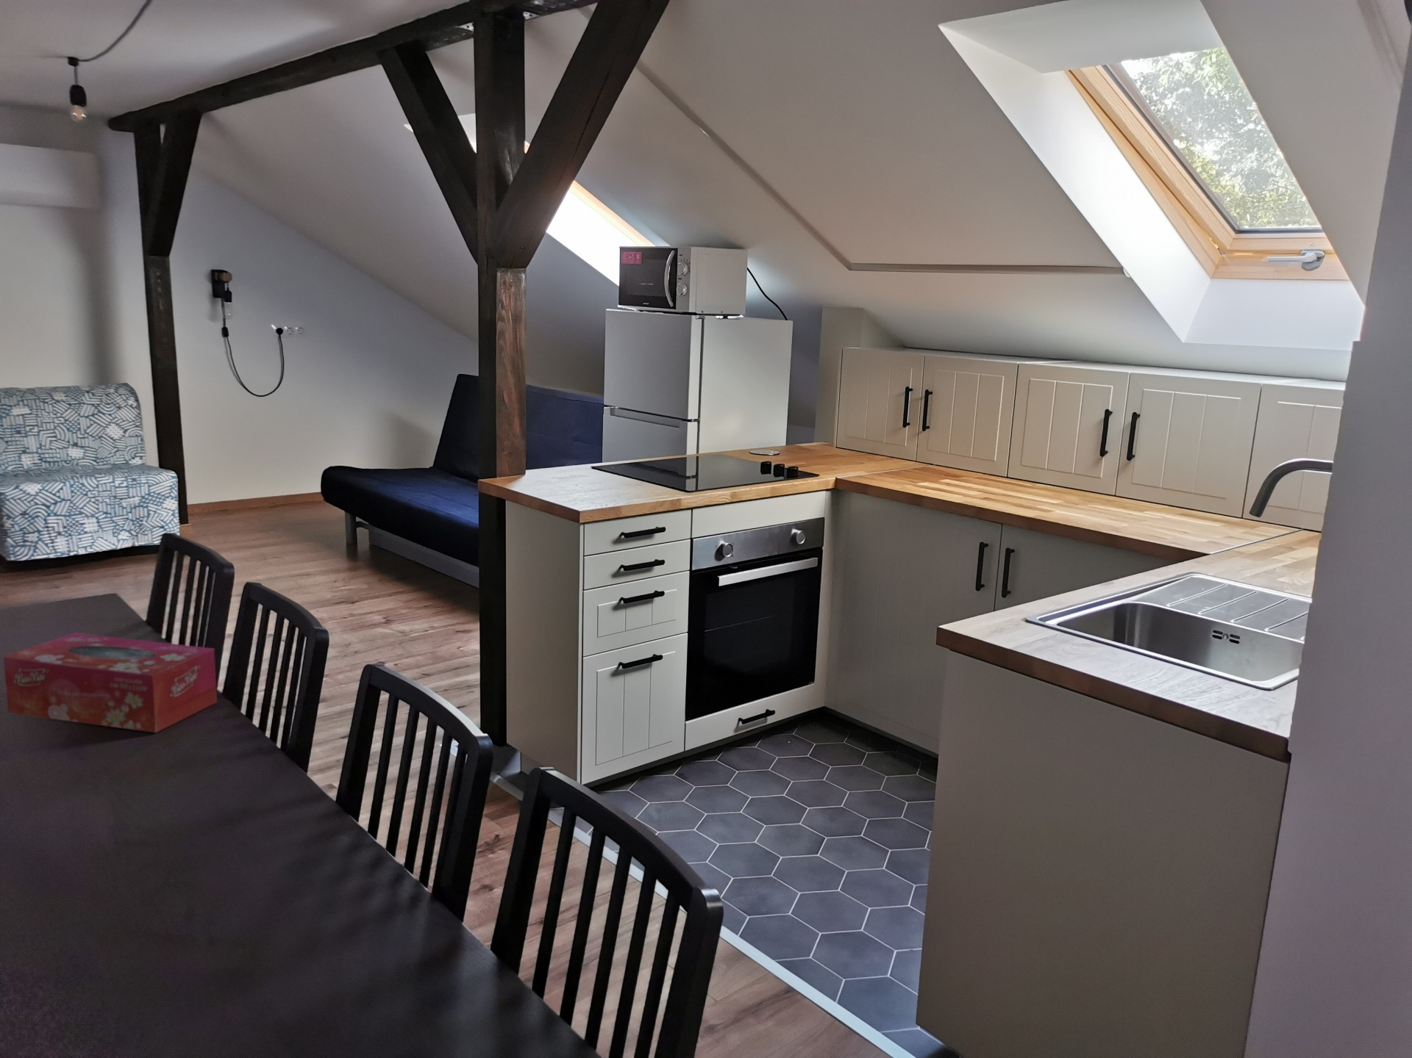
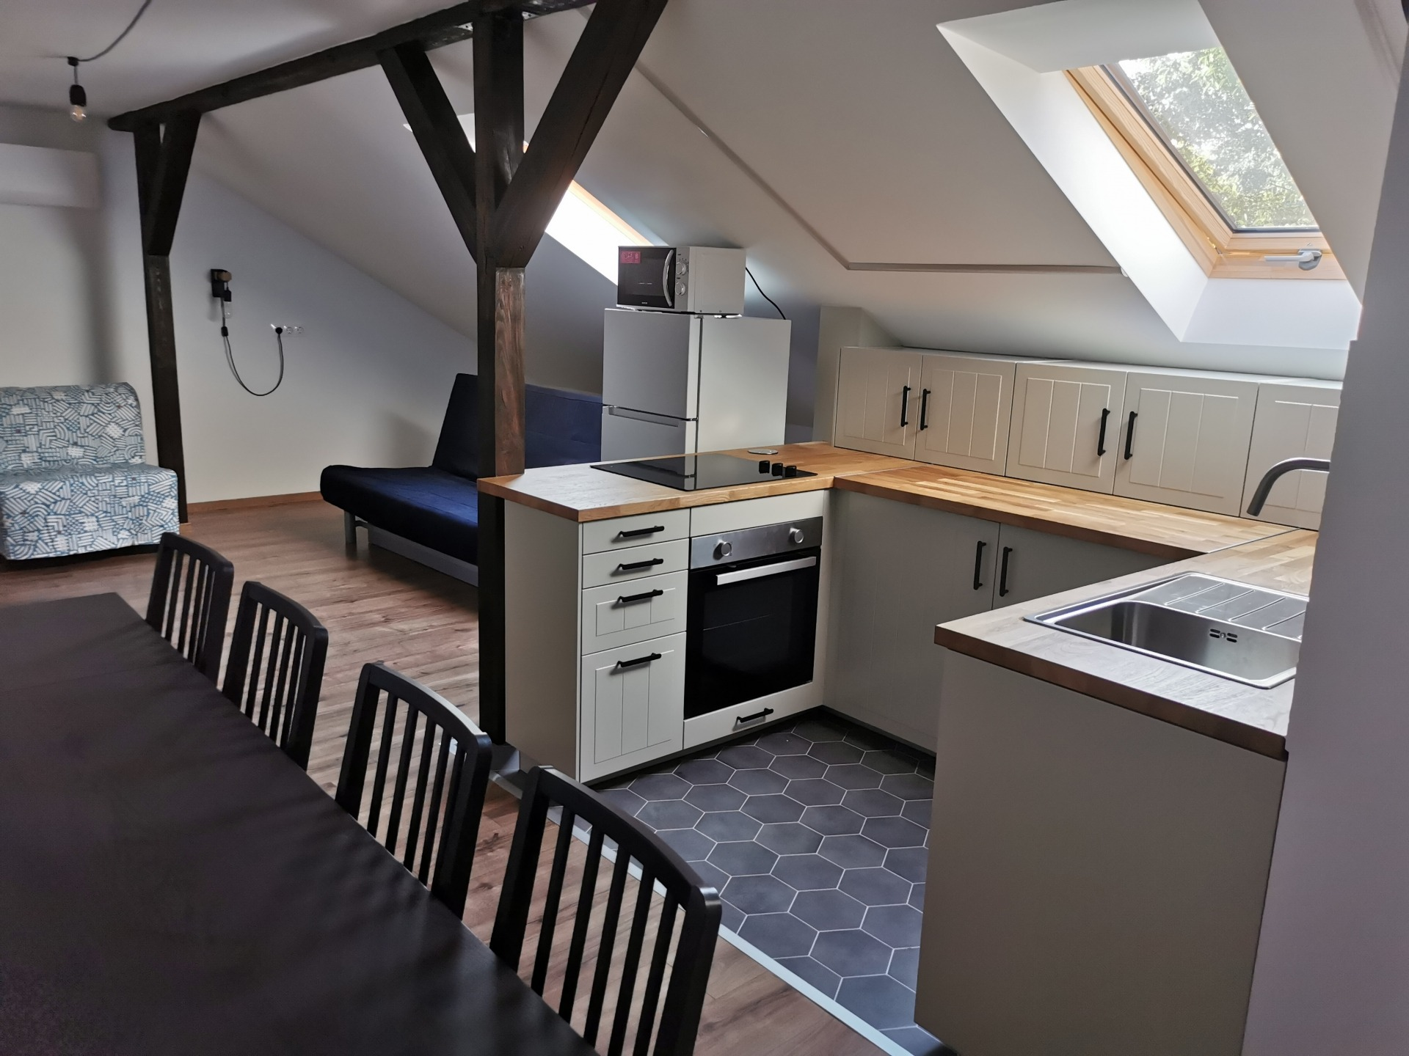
- tissue box [2,632,218,733]
